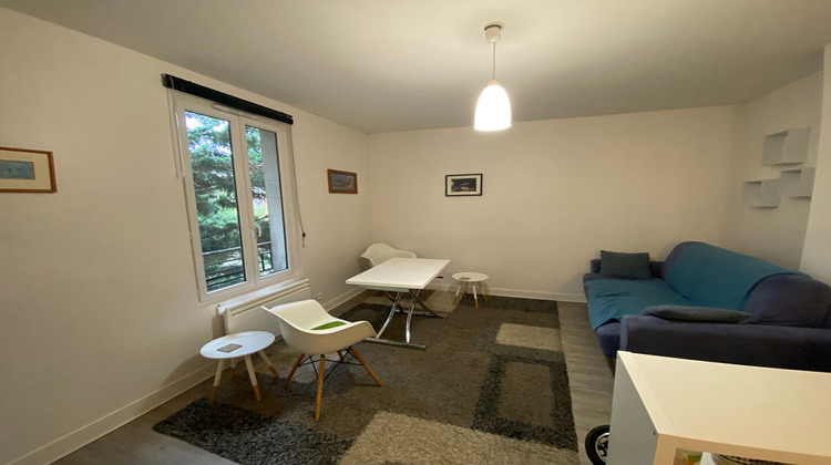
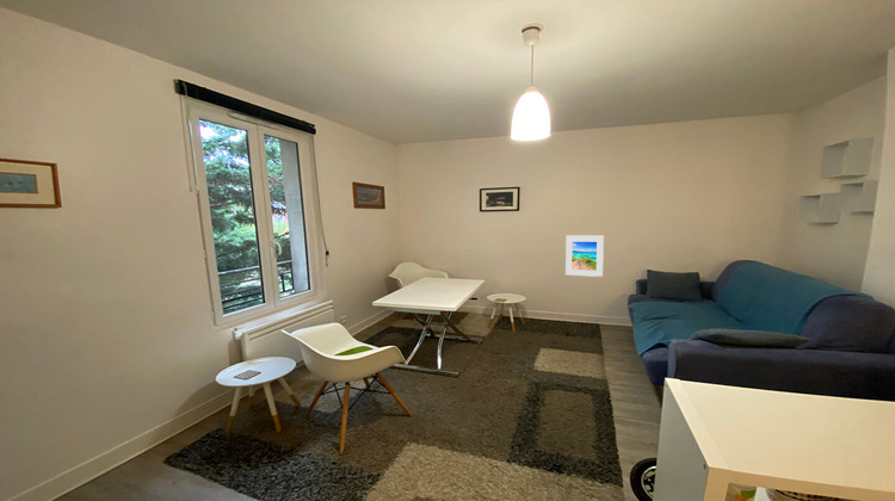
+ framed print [564,235,605,278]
